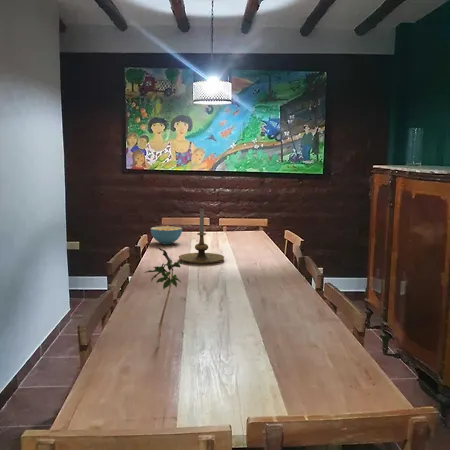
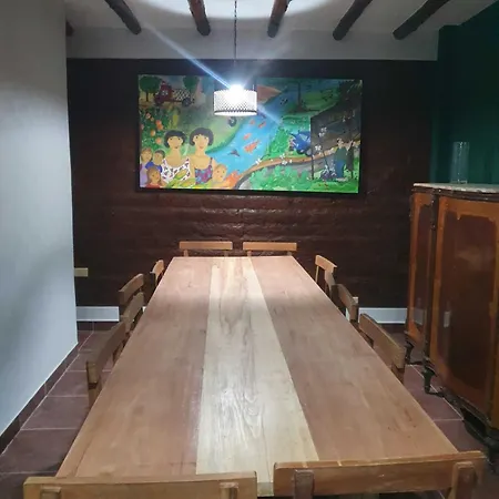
- flower [143,246,186,347]
- candle holder [178,208,225,264]
- cereal bowl [150,225,183,245]
